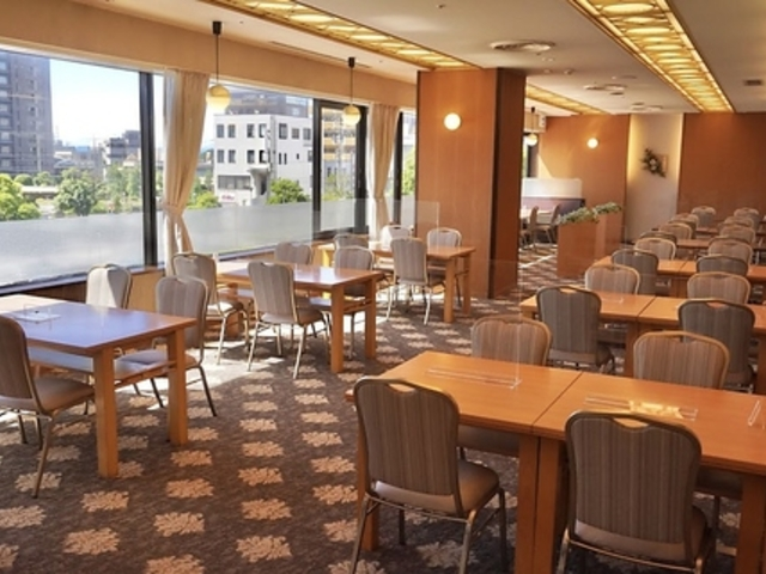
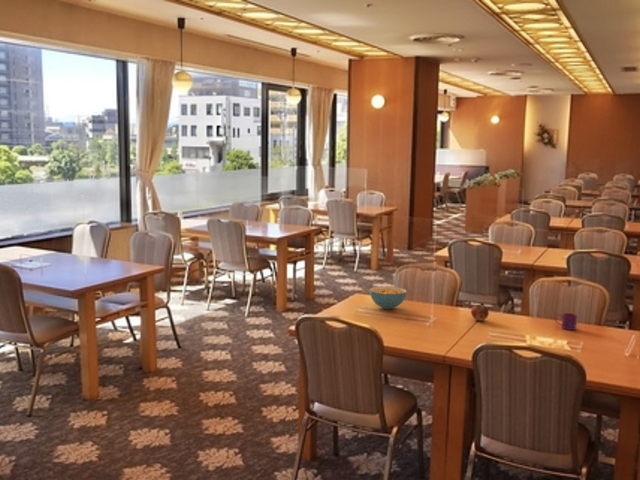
+ fruit [470,304,490,322]
+ mug [554,312,578,331]
+ cereal bowl [369,285,408,310]
